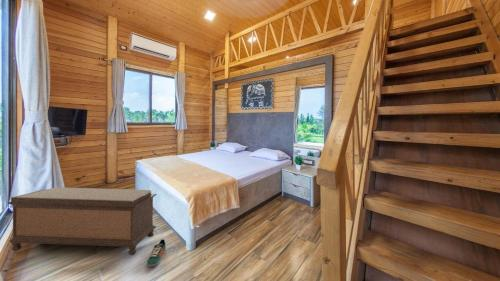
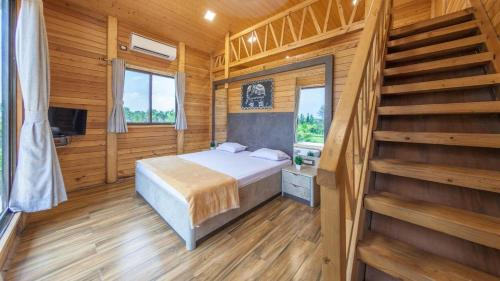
- sneaker [146,239,167,267]
- bench [7,186,158,256]
